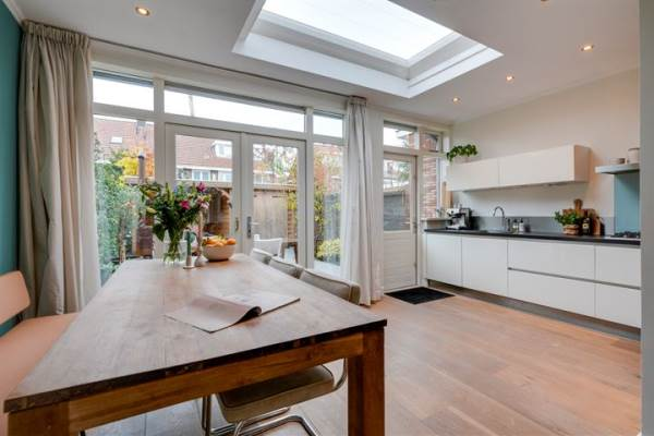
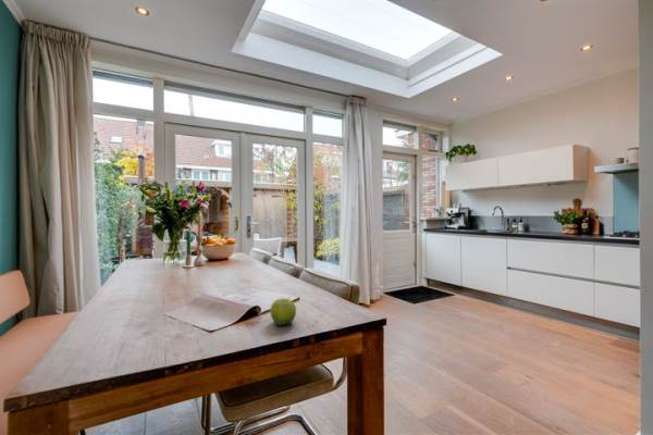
+ fruit [269,297,297,327]
